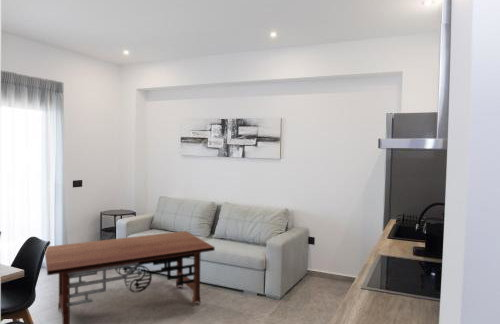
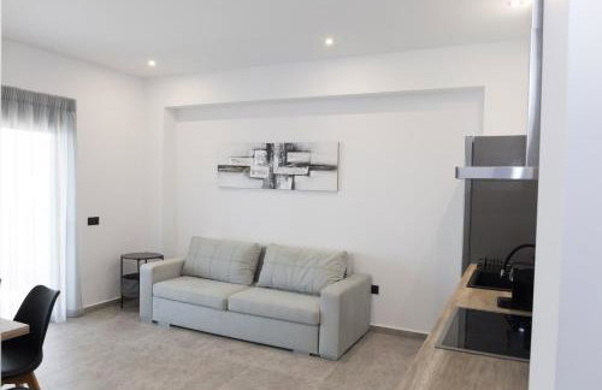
- coffee table [44,230,216,324]
